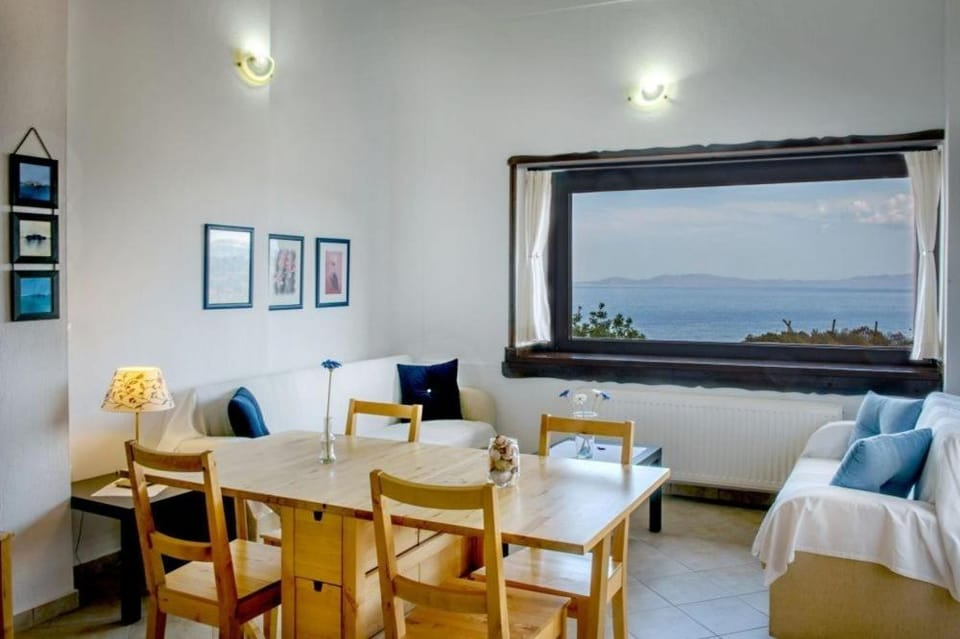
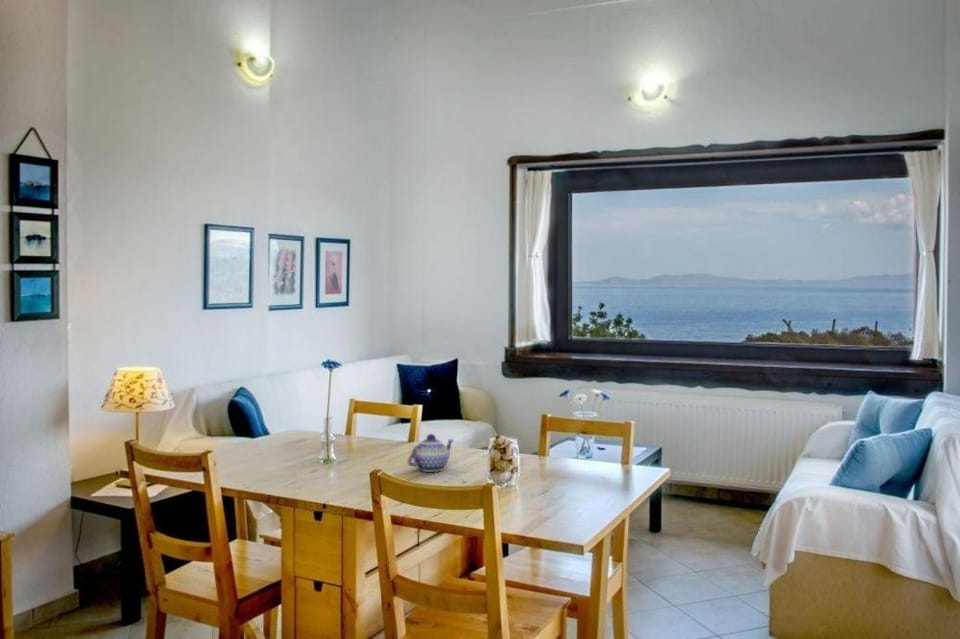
+ teapot [406,433,455,473]
